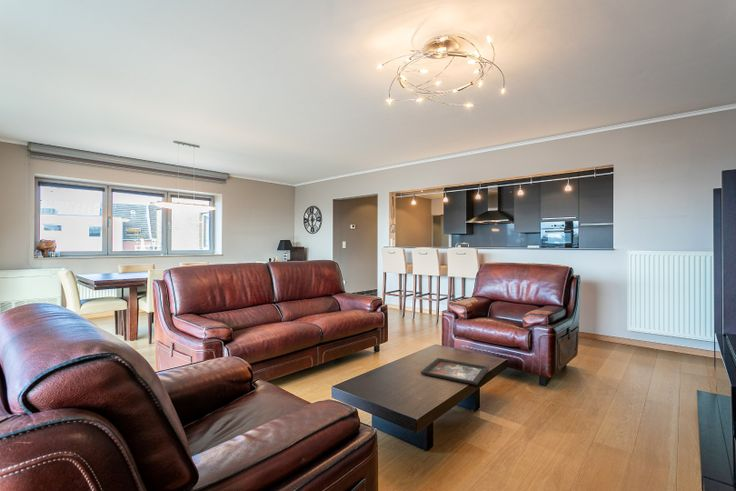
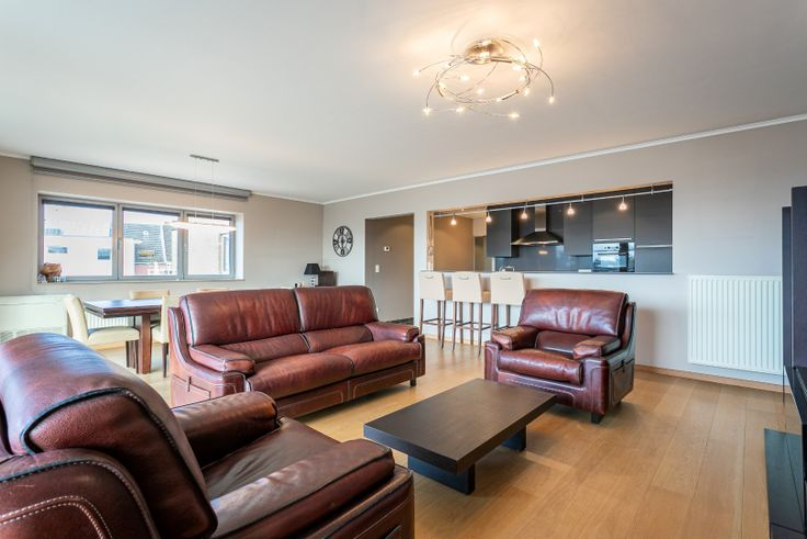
- decorative tray [420,357,490,386]
